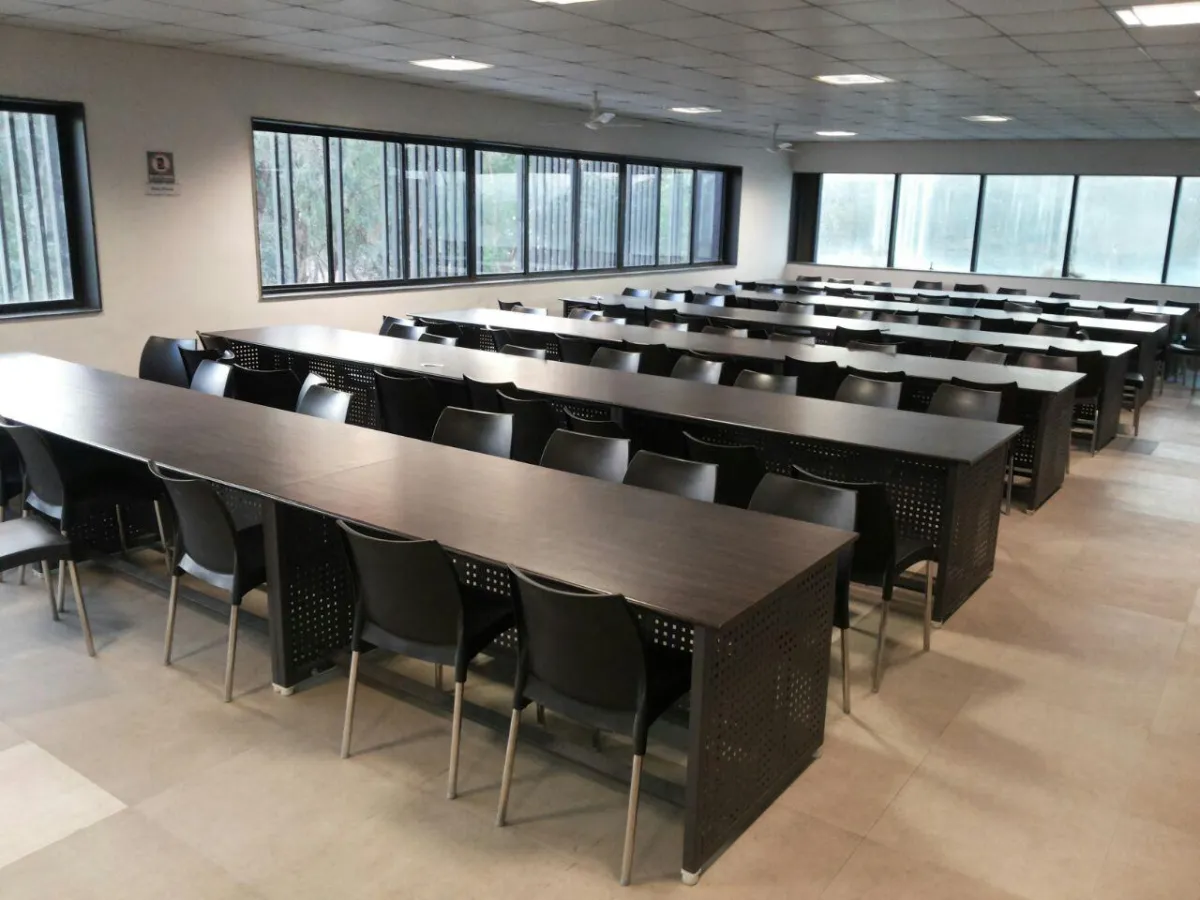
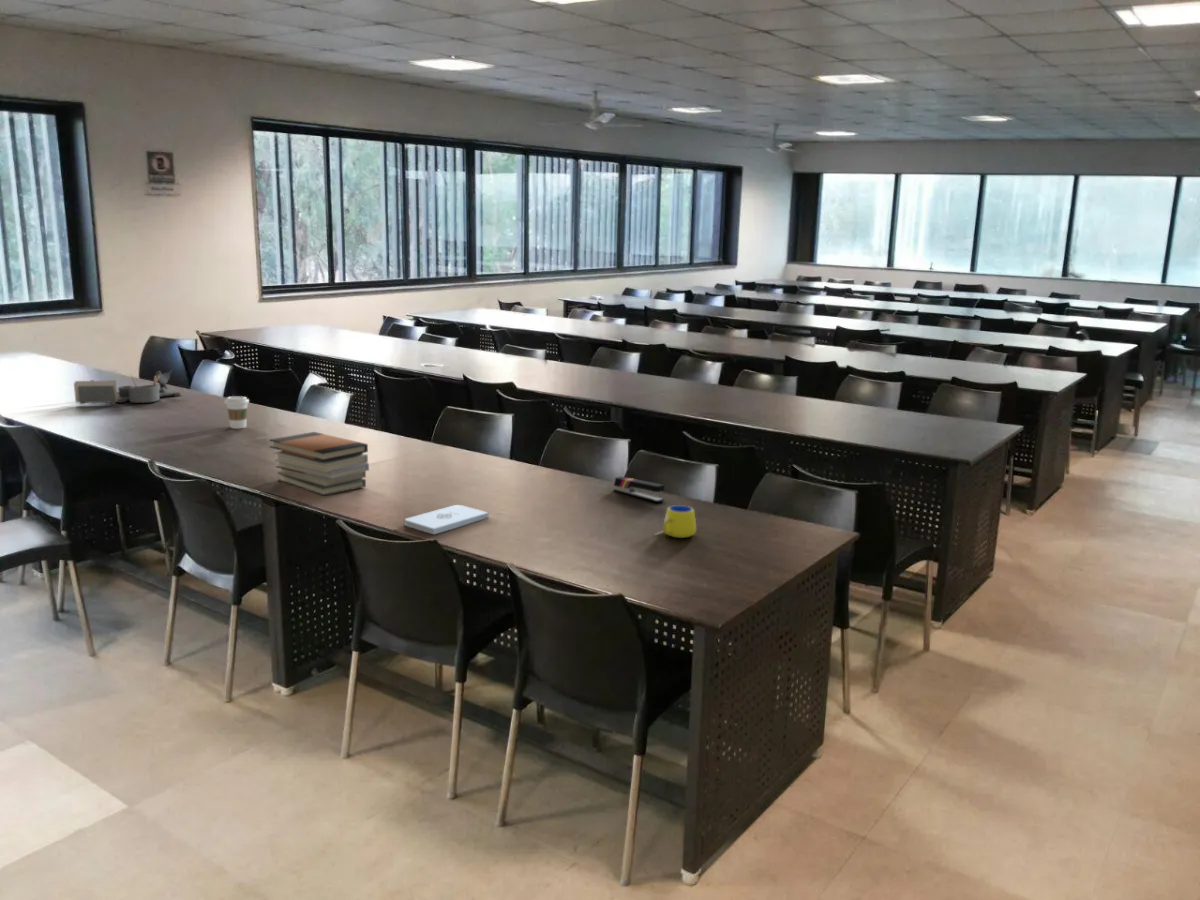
+ desk organizer [73,370,182,405]
+ mug [654,504,697,539]
+ stapler [613,475,665,503]
+ coffee cup [224,395,250,430]
+ book stack [268,431,370,497]
+ notepad [404,504,489,535]
